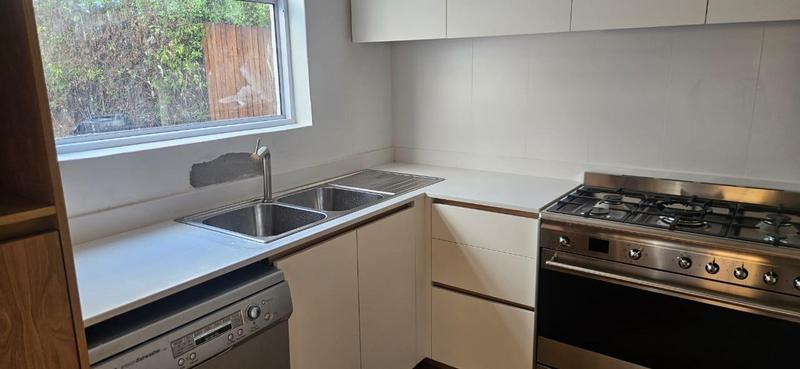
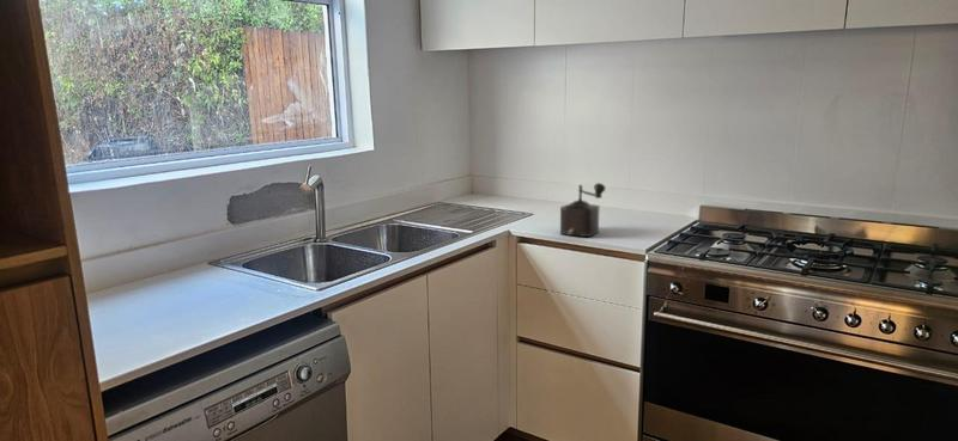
+ pepper mill [559,182,607,238]
